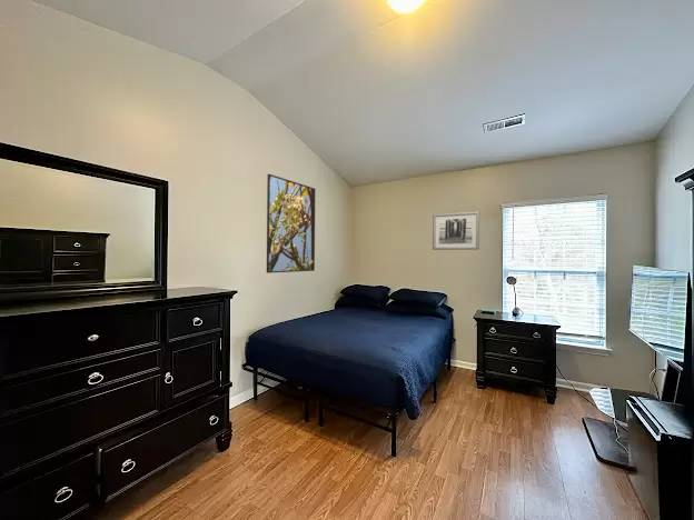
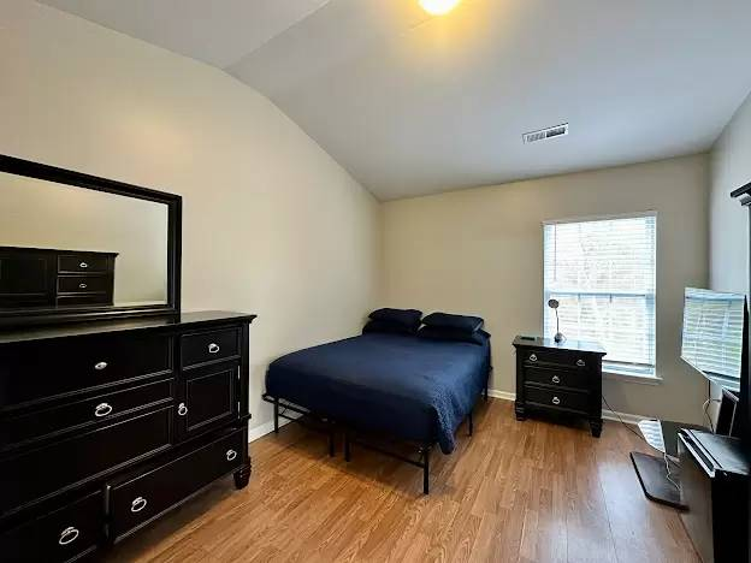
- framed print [266,173,316,274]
- wall art [432,210,480,251]
